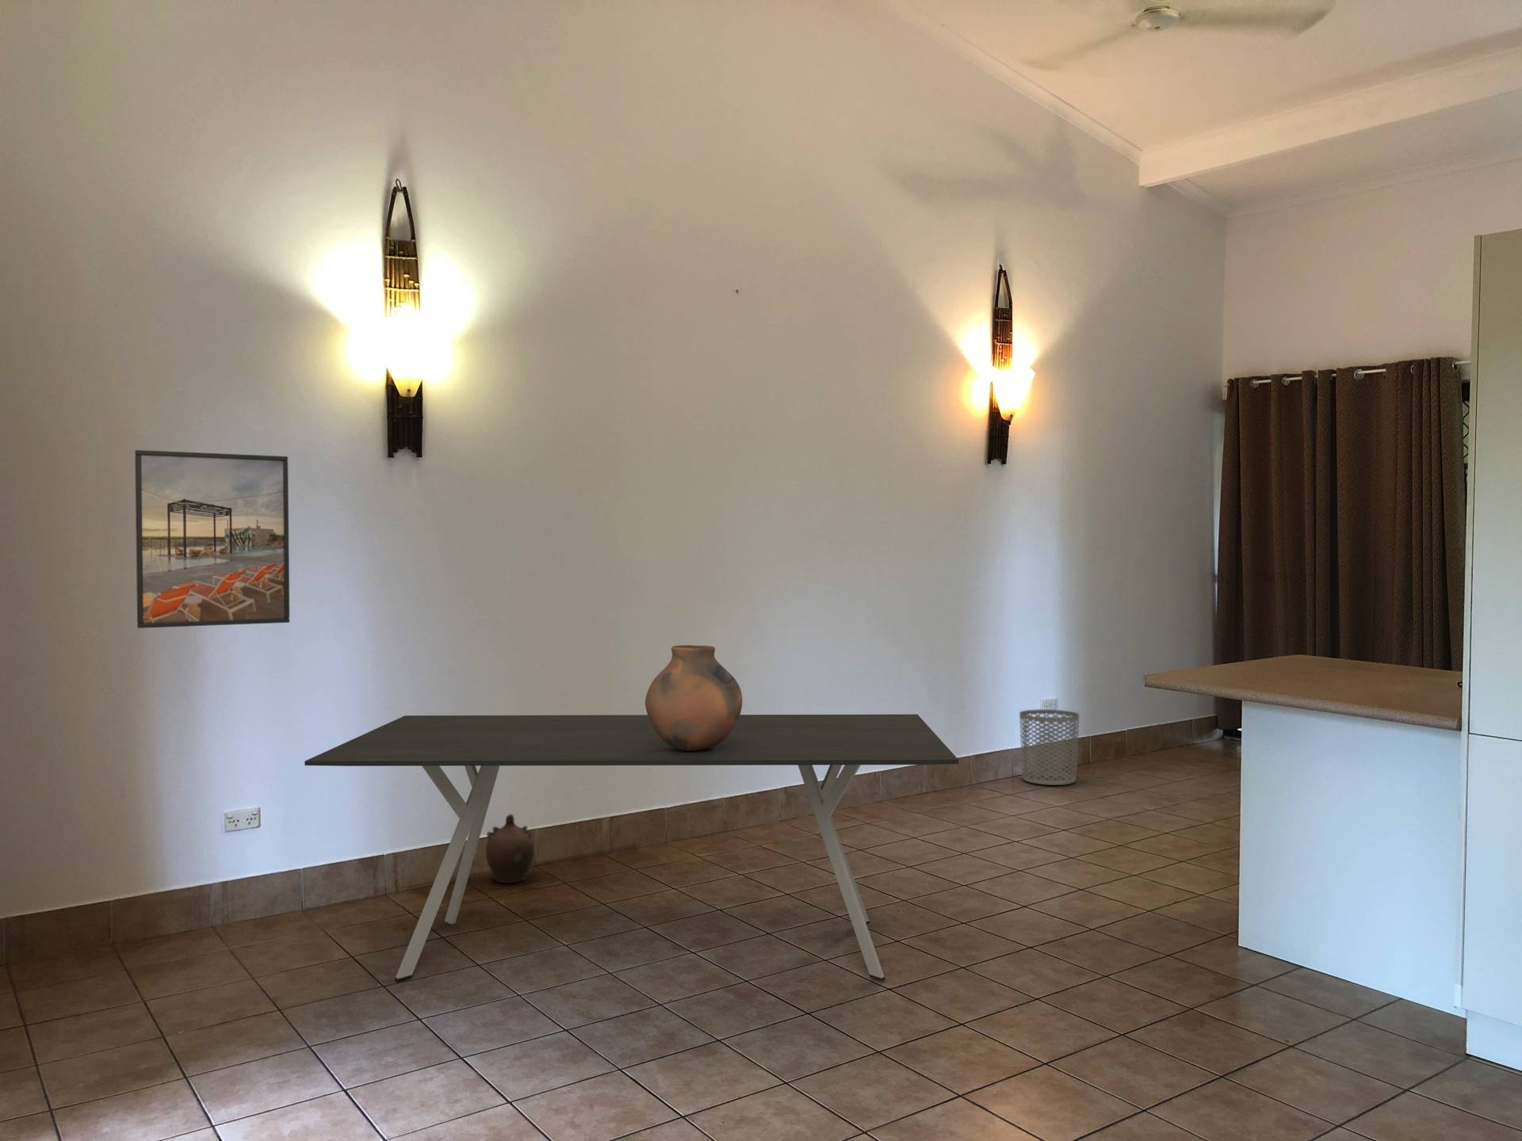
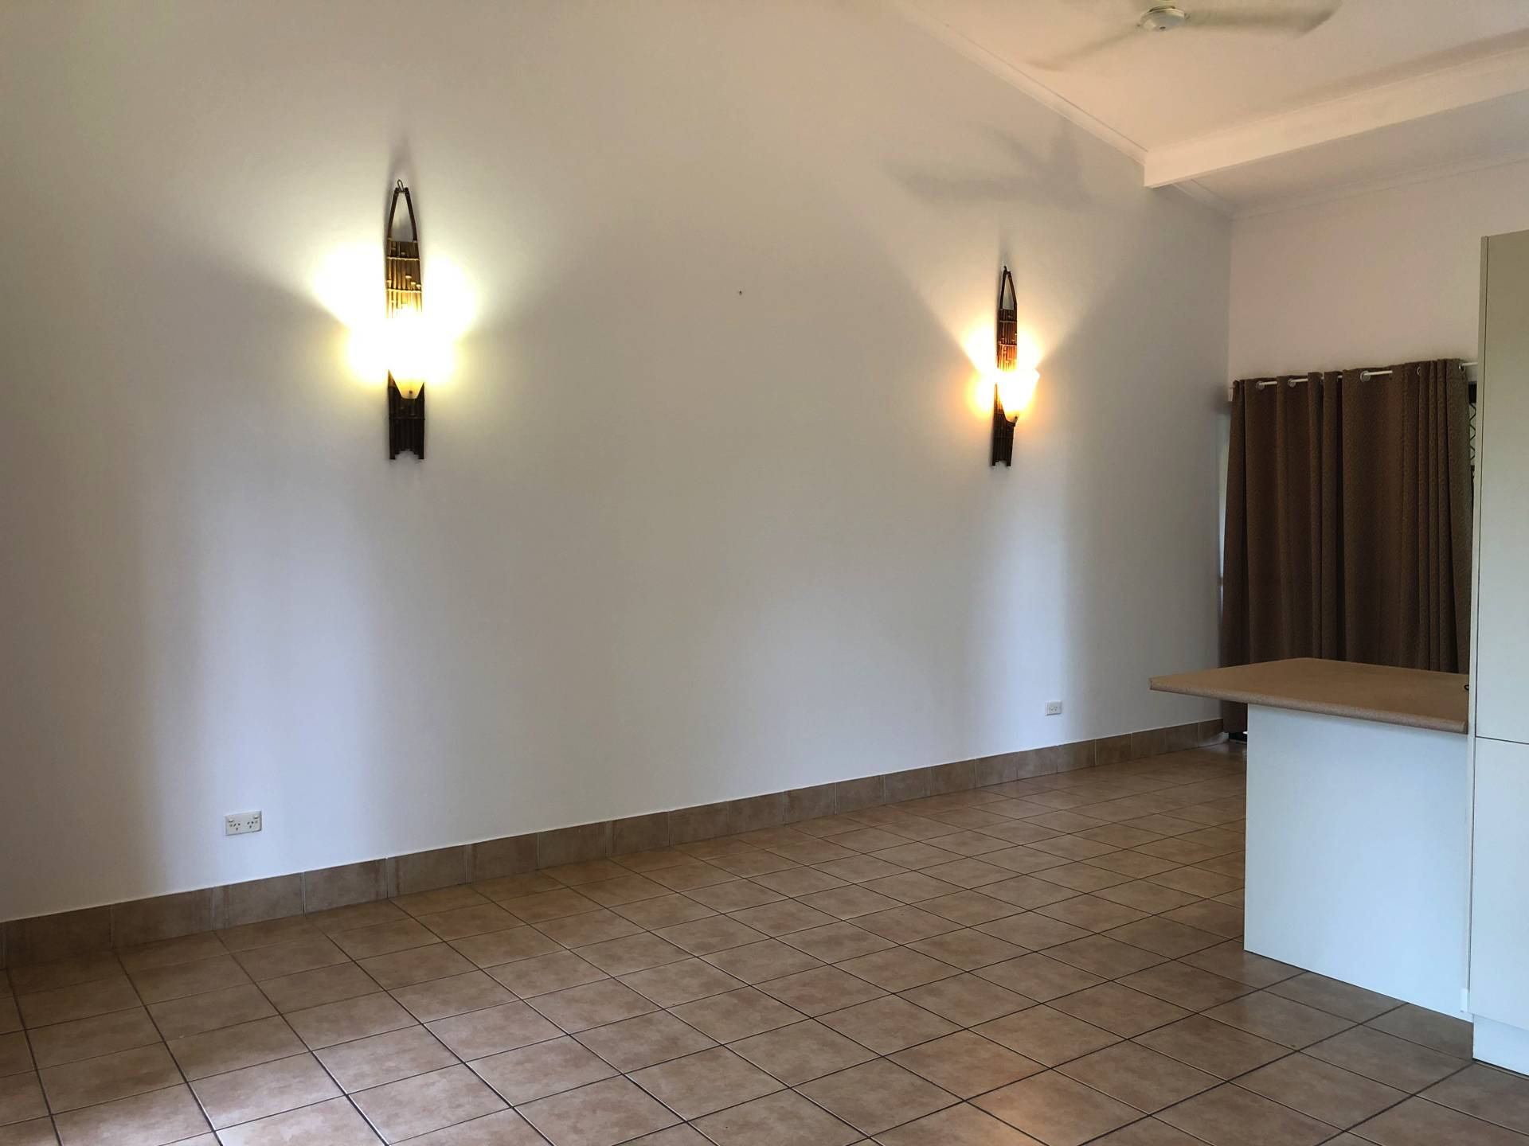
- dining table [303,713,959,982]
- vase [645,644,743,751]
- ceramic jug [485,813,534,885]
- waste bin [1019,708,1080,786]
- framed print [134,449,290,629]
